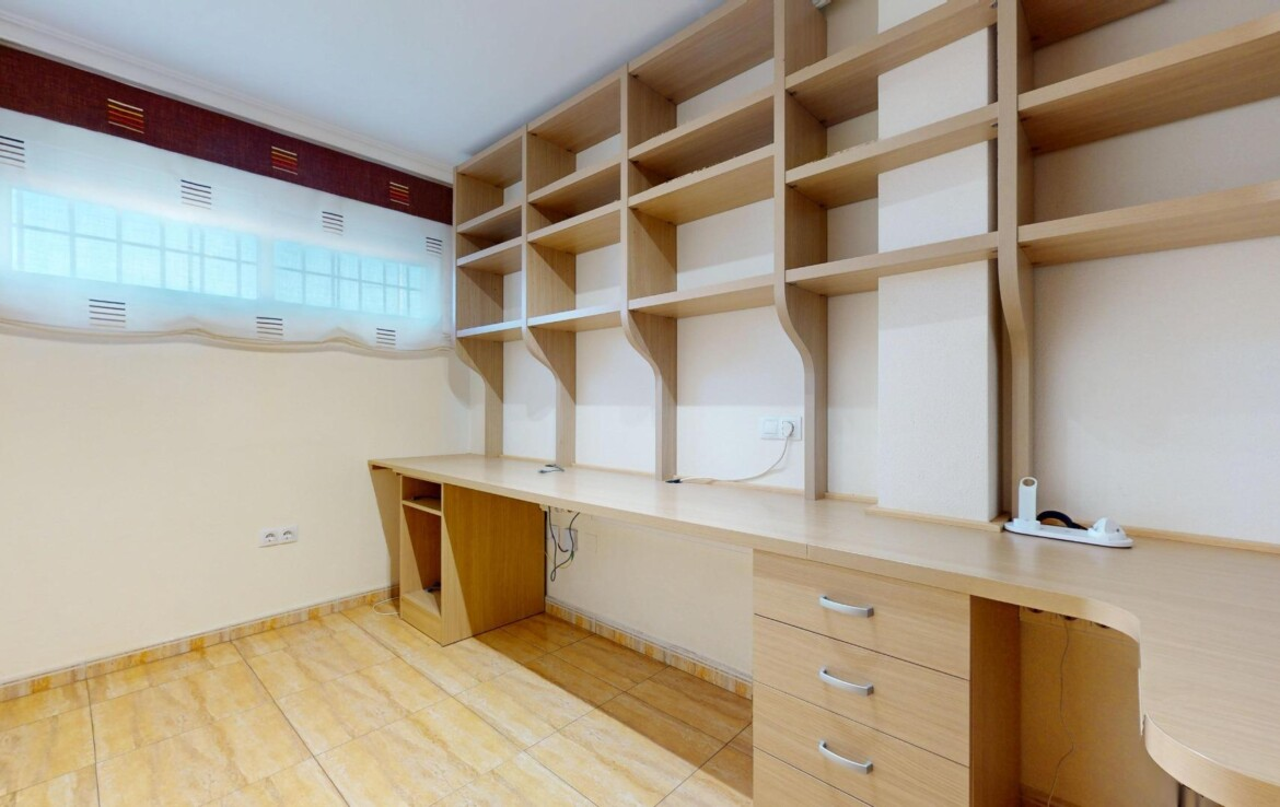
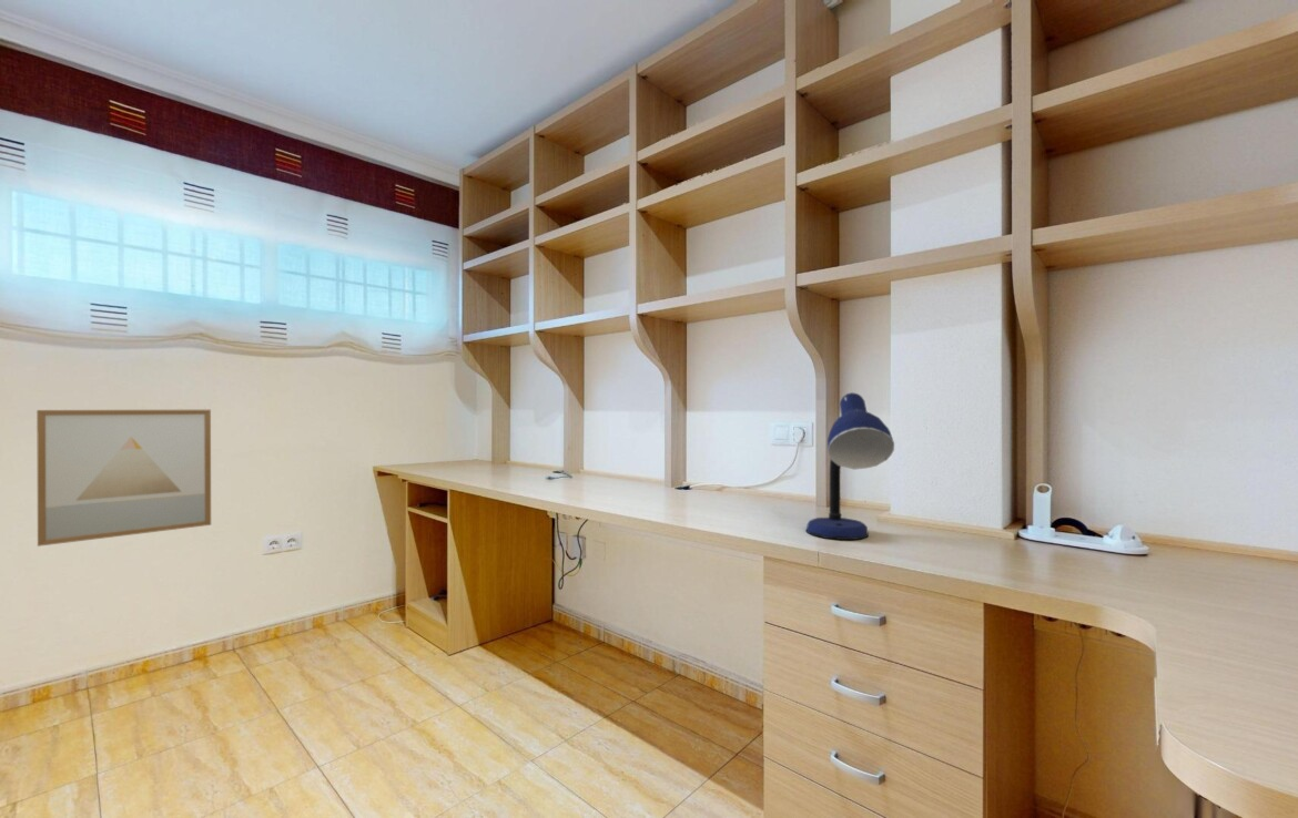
+ desk lamp [805,391,895,541]
+ wall art [36,409,212,548]
